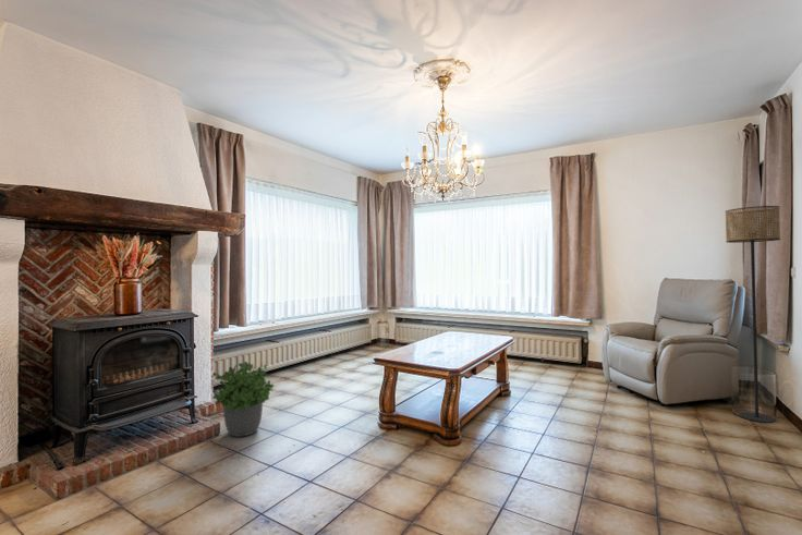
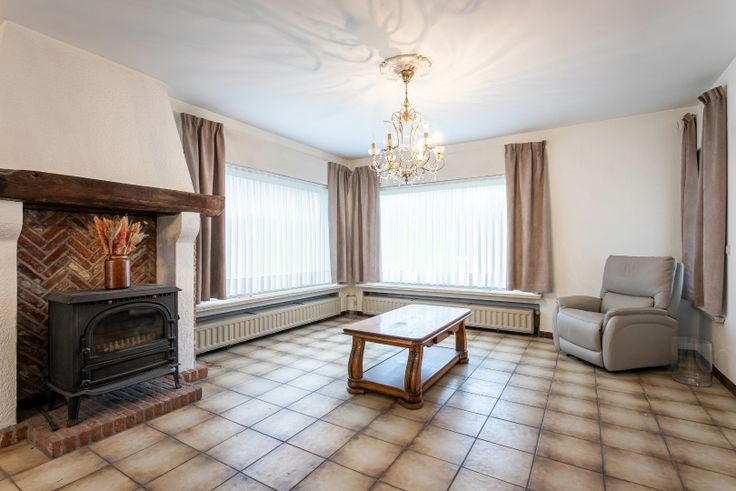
- potted plant [211,360,275,438]
- floor lamp [725,205,781,424]
